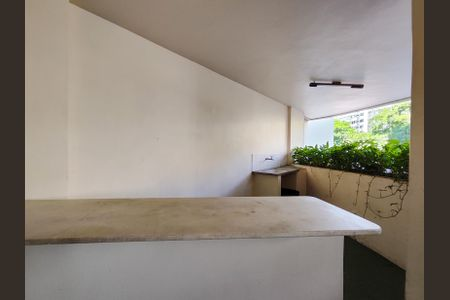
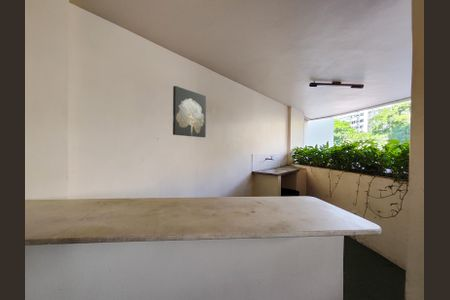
+ wall art [172,85,207,138]
